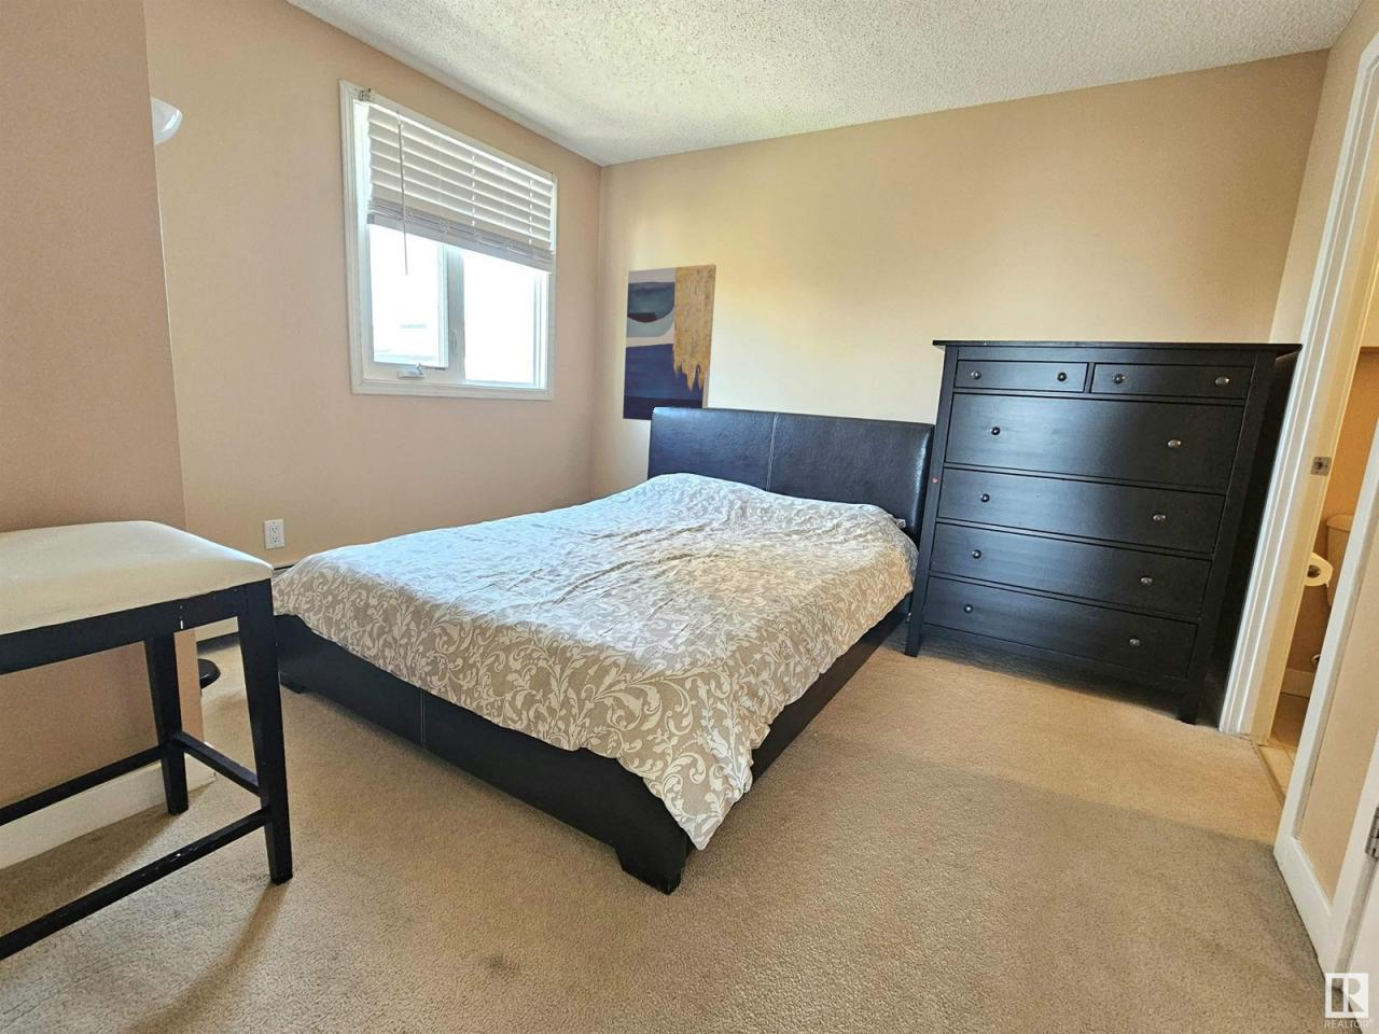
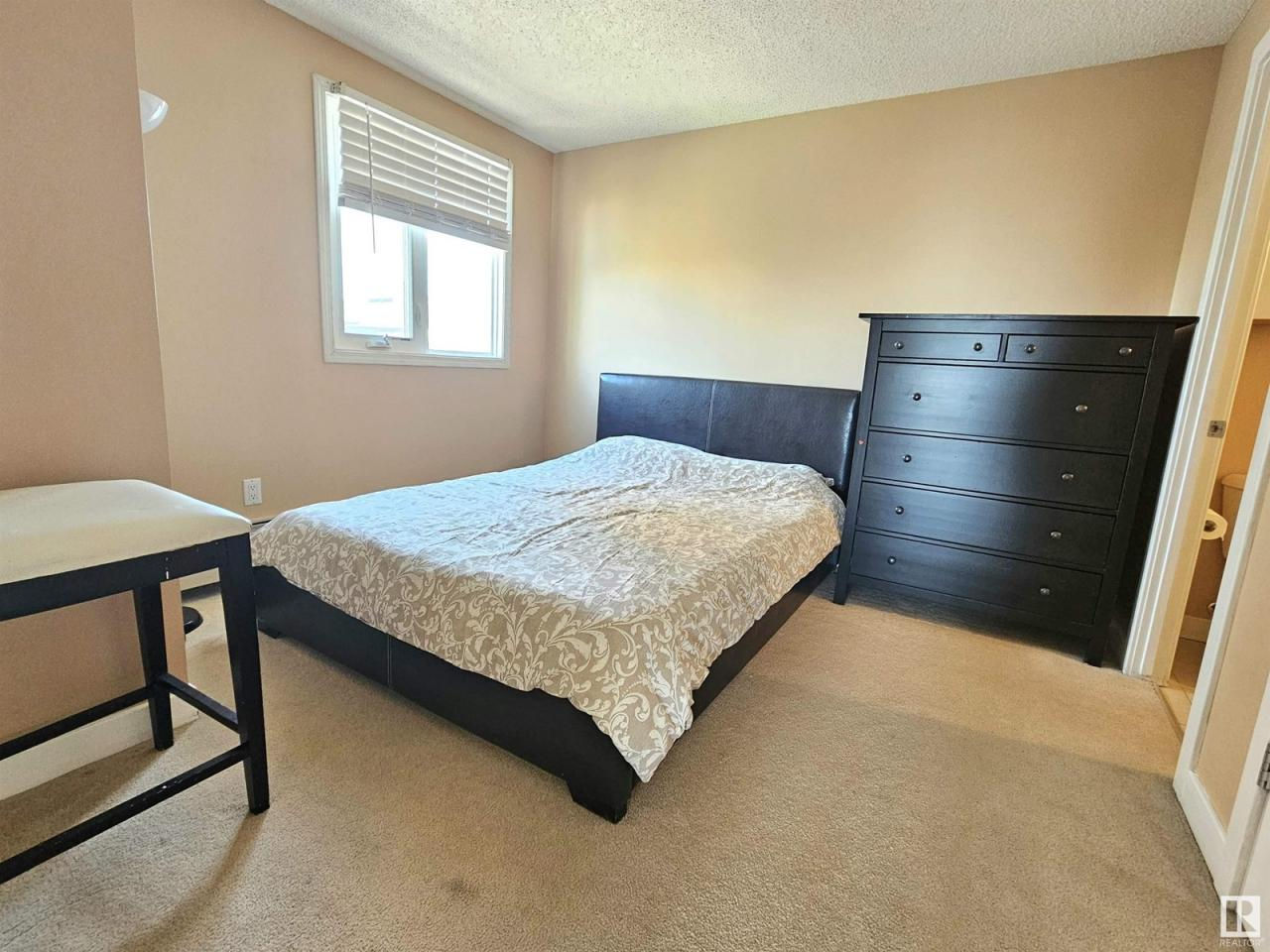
- wall art [621,263,718,423]
